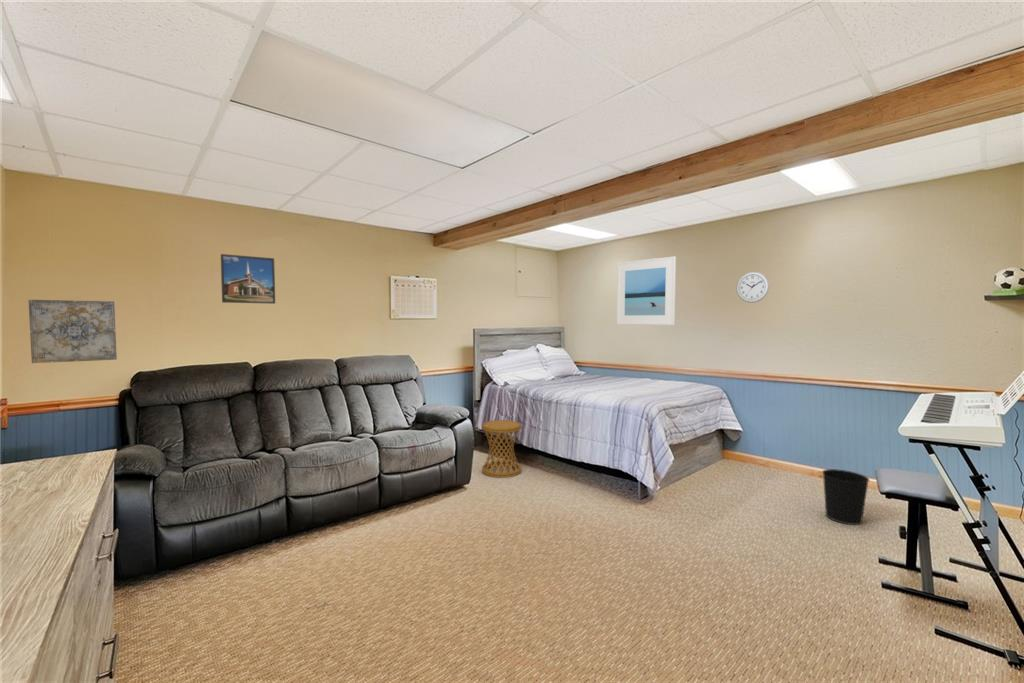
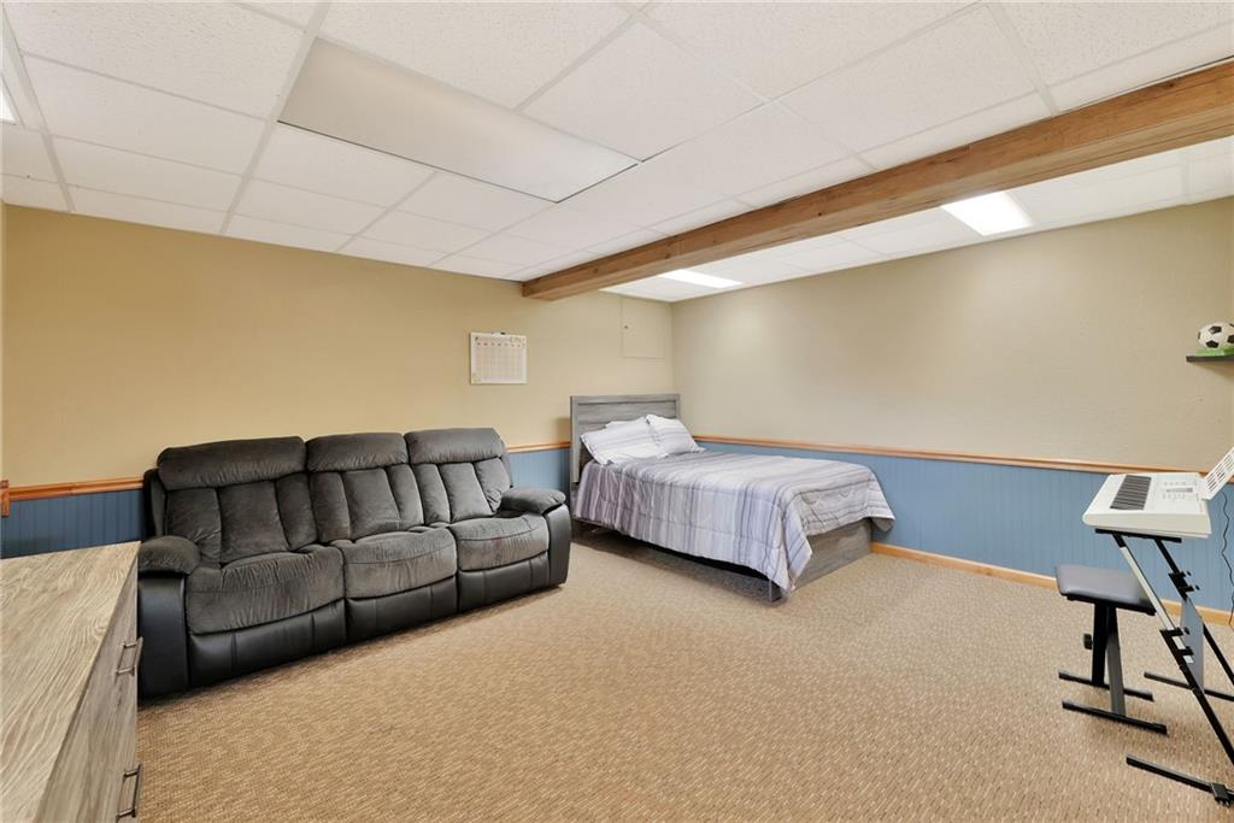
- side table [481,419,522,479]
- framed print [616,255,677,326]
- wall clock [735,271,770,304]
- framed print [220,253,276,305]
- wall art [28,299,118,364]
- wastebasket [821,468,870,526]
